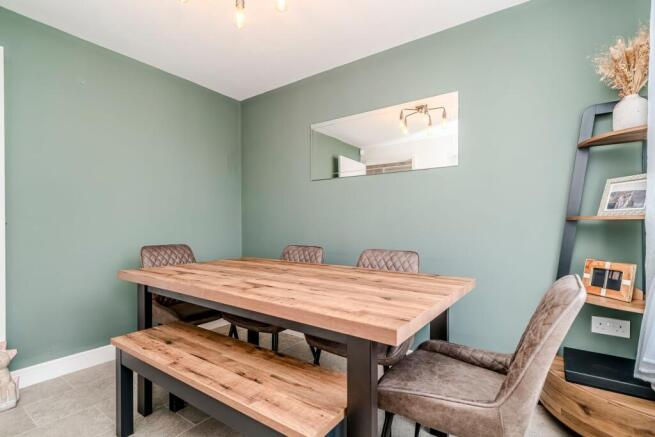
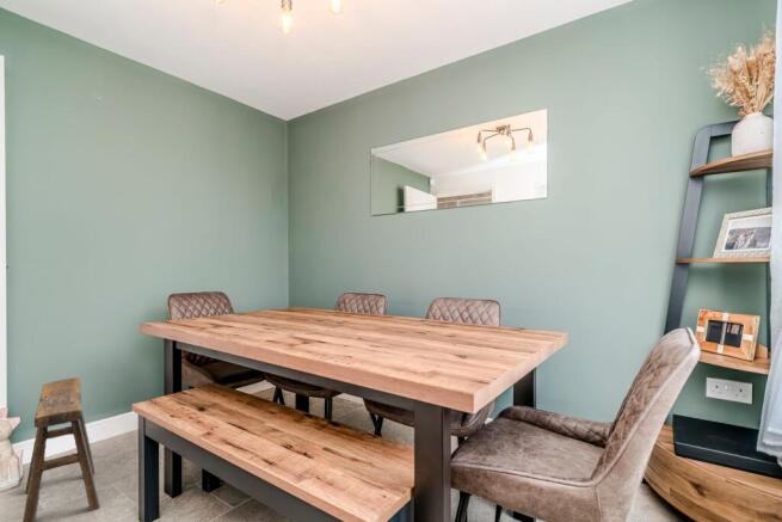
+ stool [21,376,101,522]
